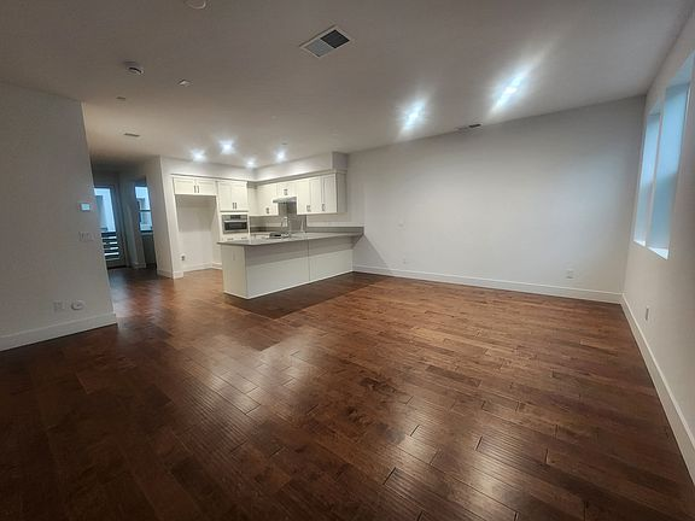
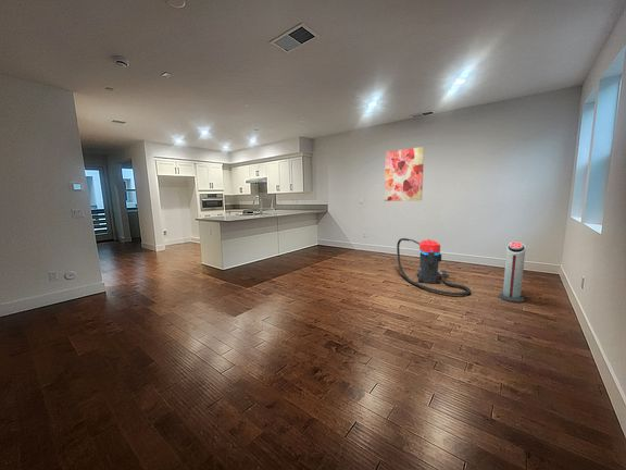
+ wall art [384,146,425,202]
+ air purifier [498,240,527,304]
+ vacuum cleaner [396,237,472,297]
